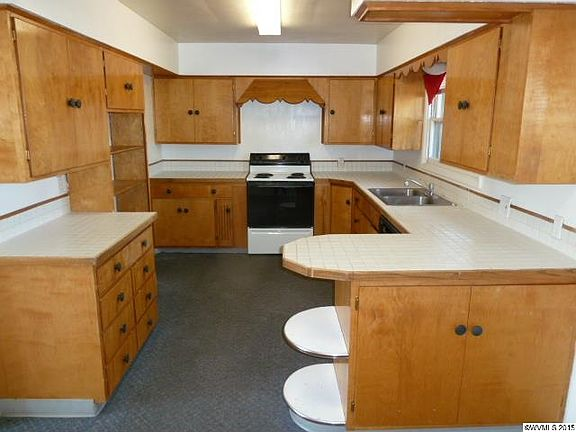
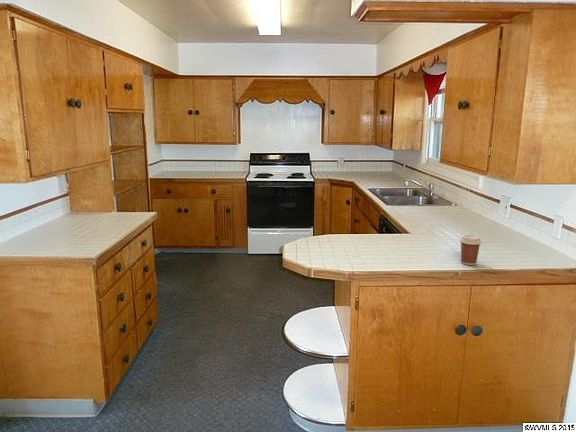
+ coffee cup [459,234,483,266]
